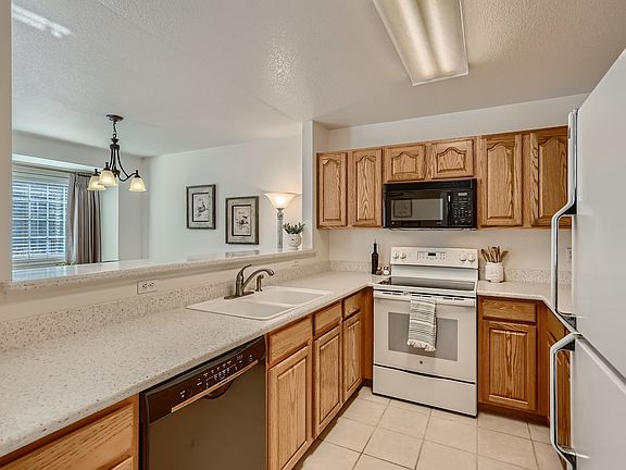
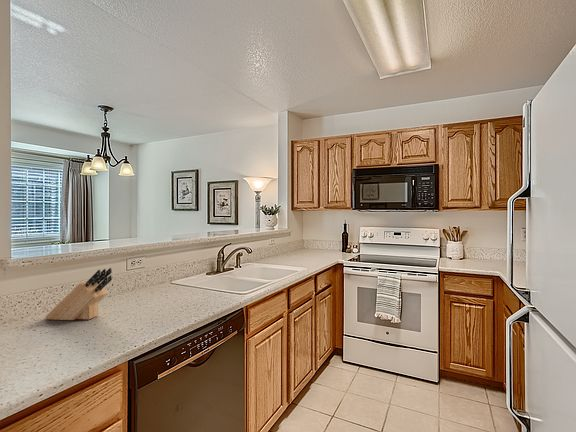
+ knife block [44,267,113,321]
